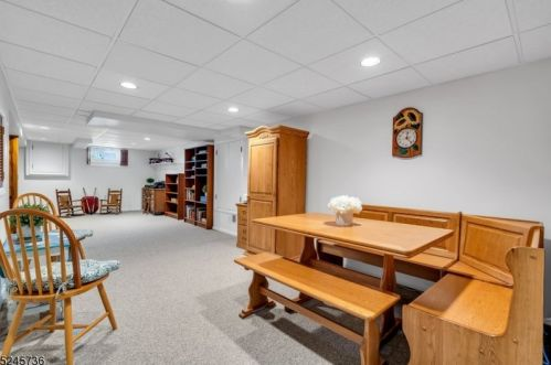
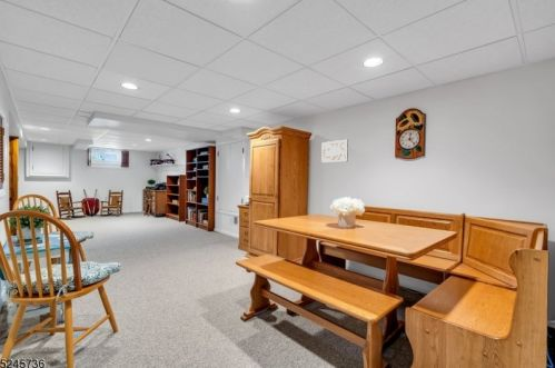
+ wall art [320,138,349,163]
